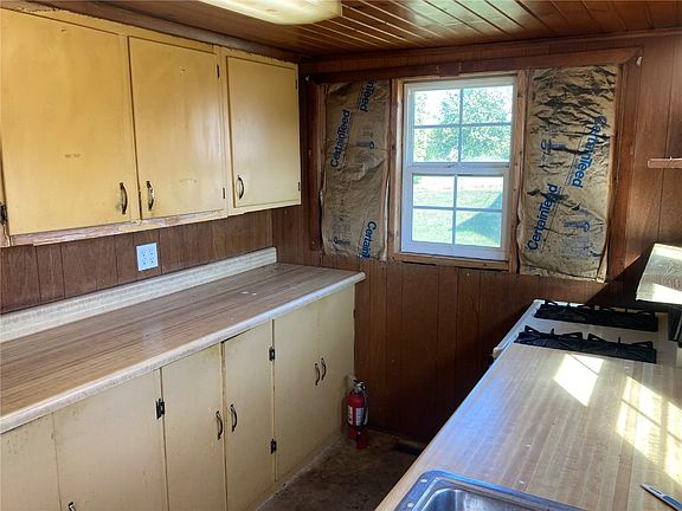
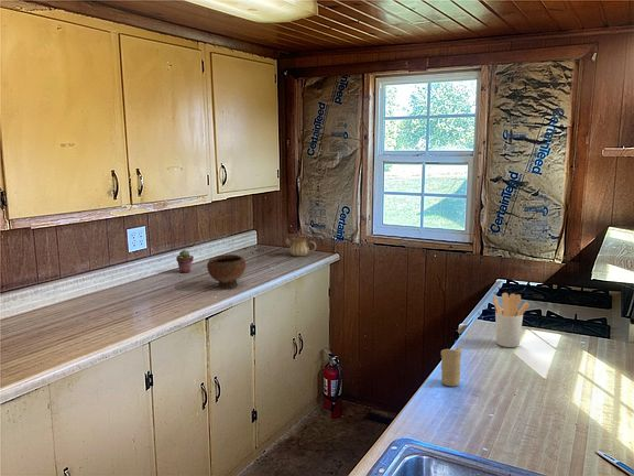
+ bowl [206,253,247,290]
+ teapot [285,230,317,258]
+ potted succulent [175,249,195,273]
+ utensil holder [492,292,531,348]
+ candle [440,346,462,387]
